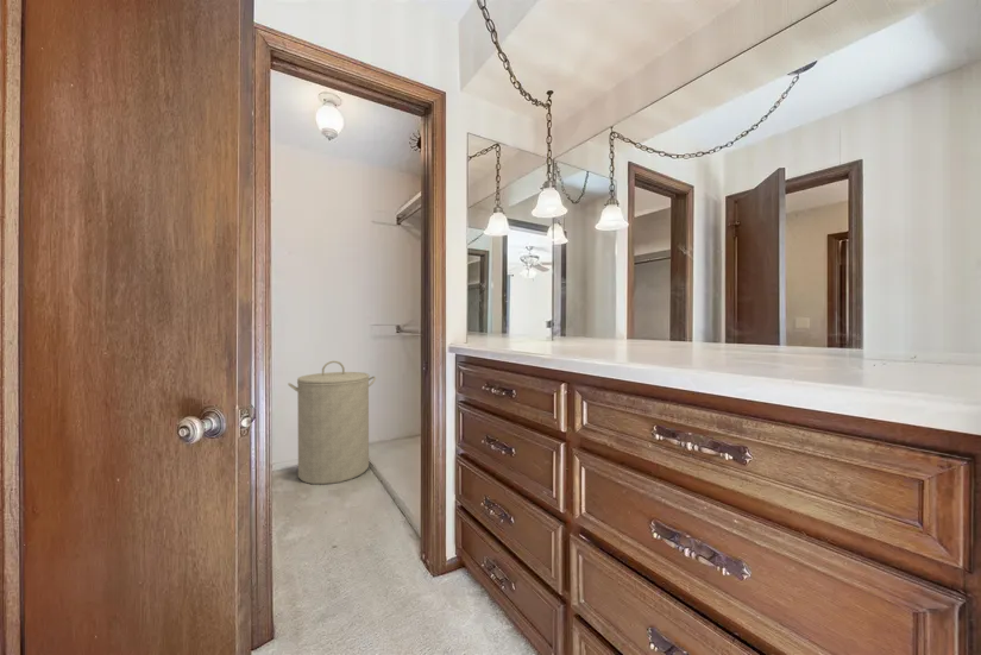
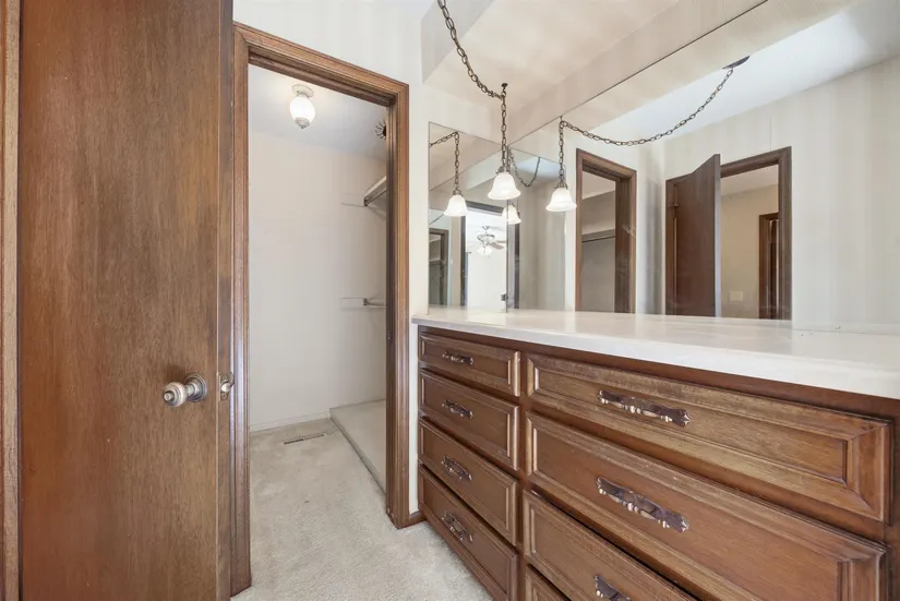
- laundry hamper [287,359,377,485]
